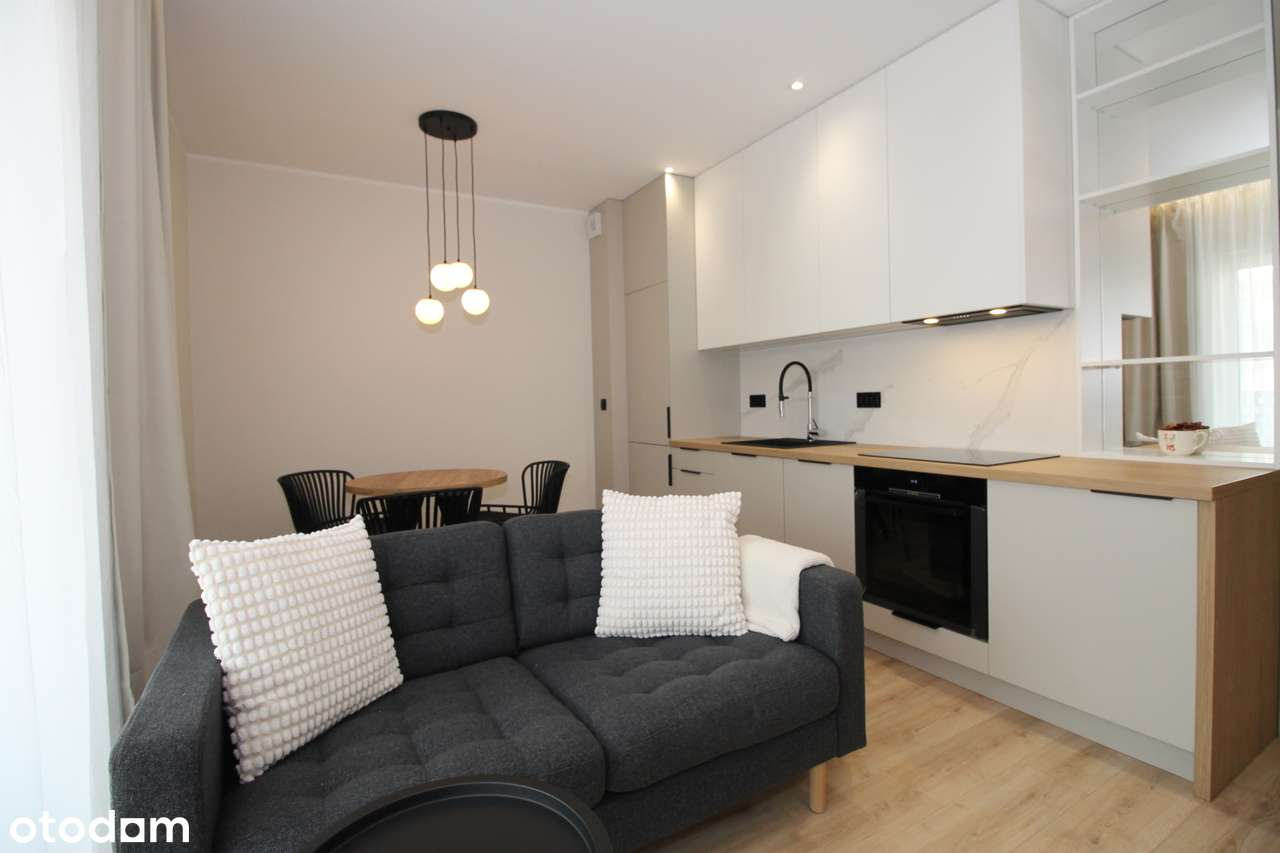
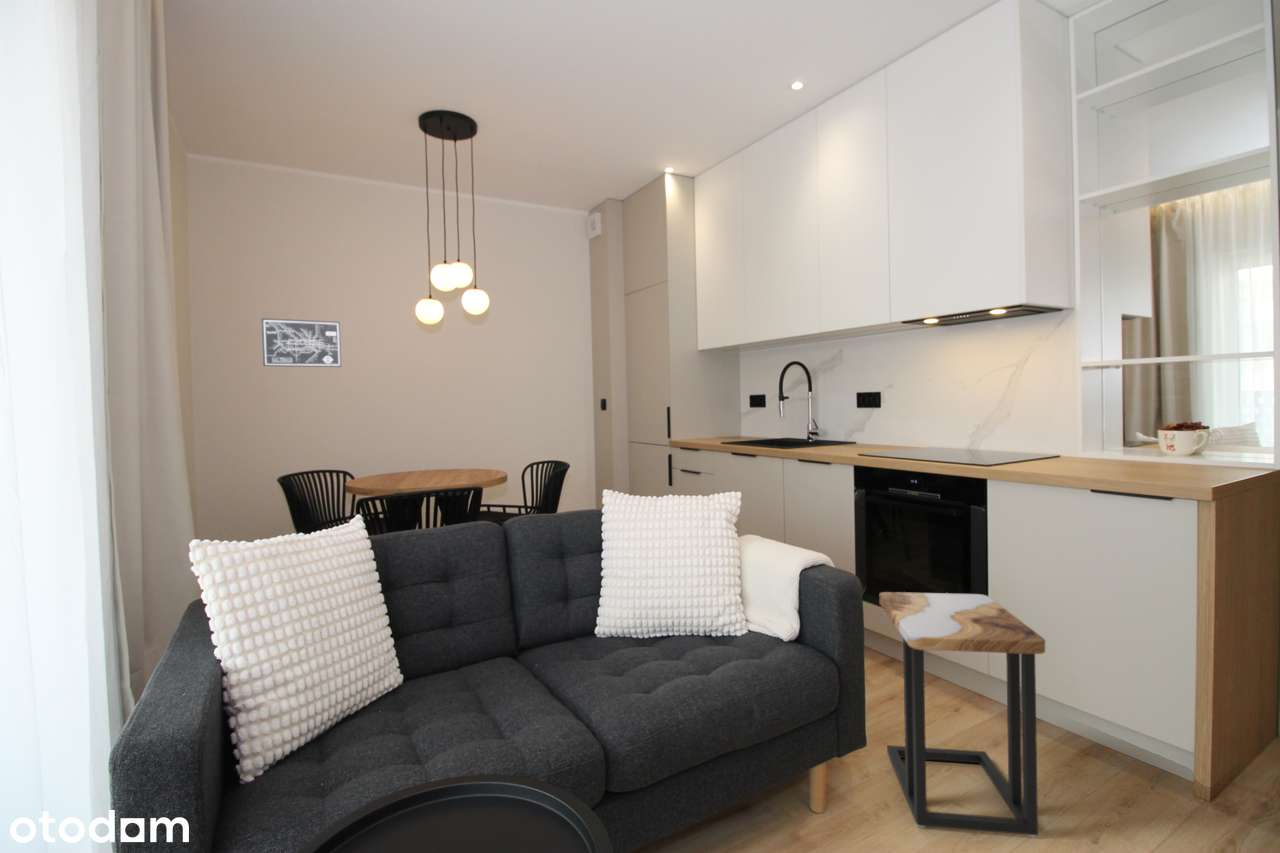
+ wall art [261,317,342,368]
+ side table [878,591,1046,838]
